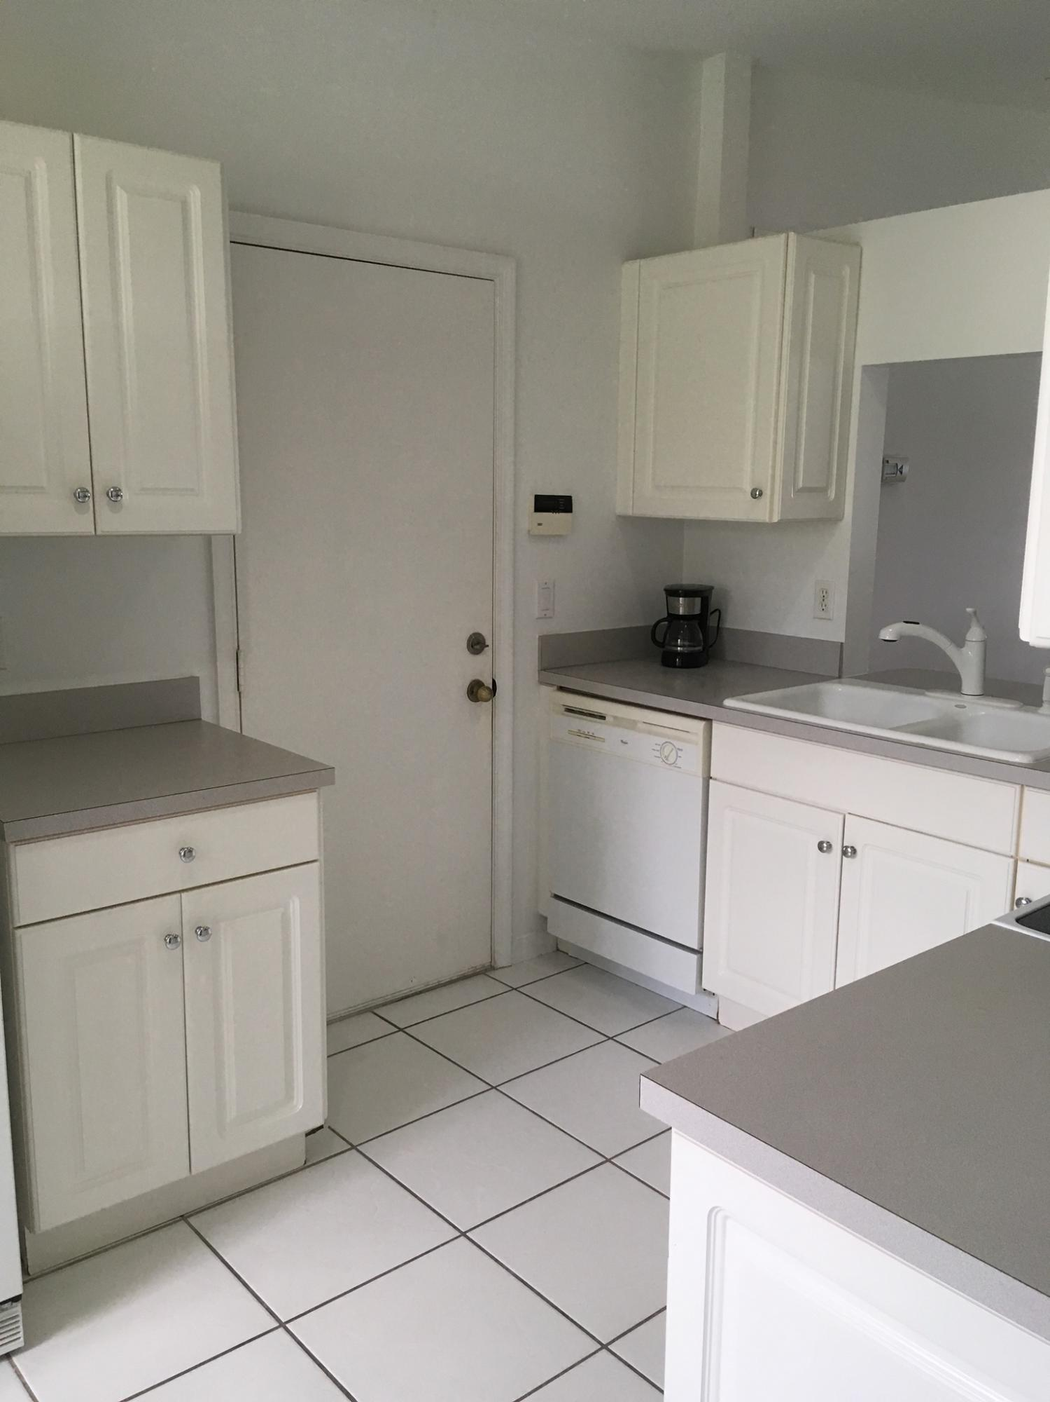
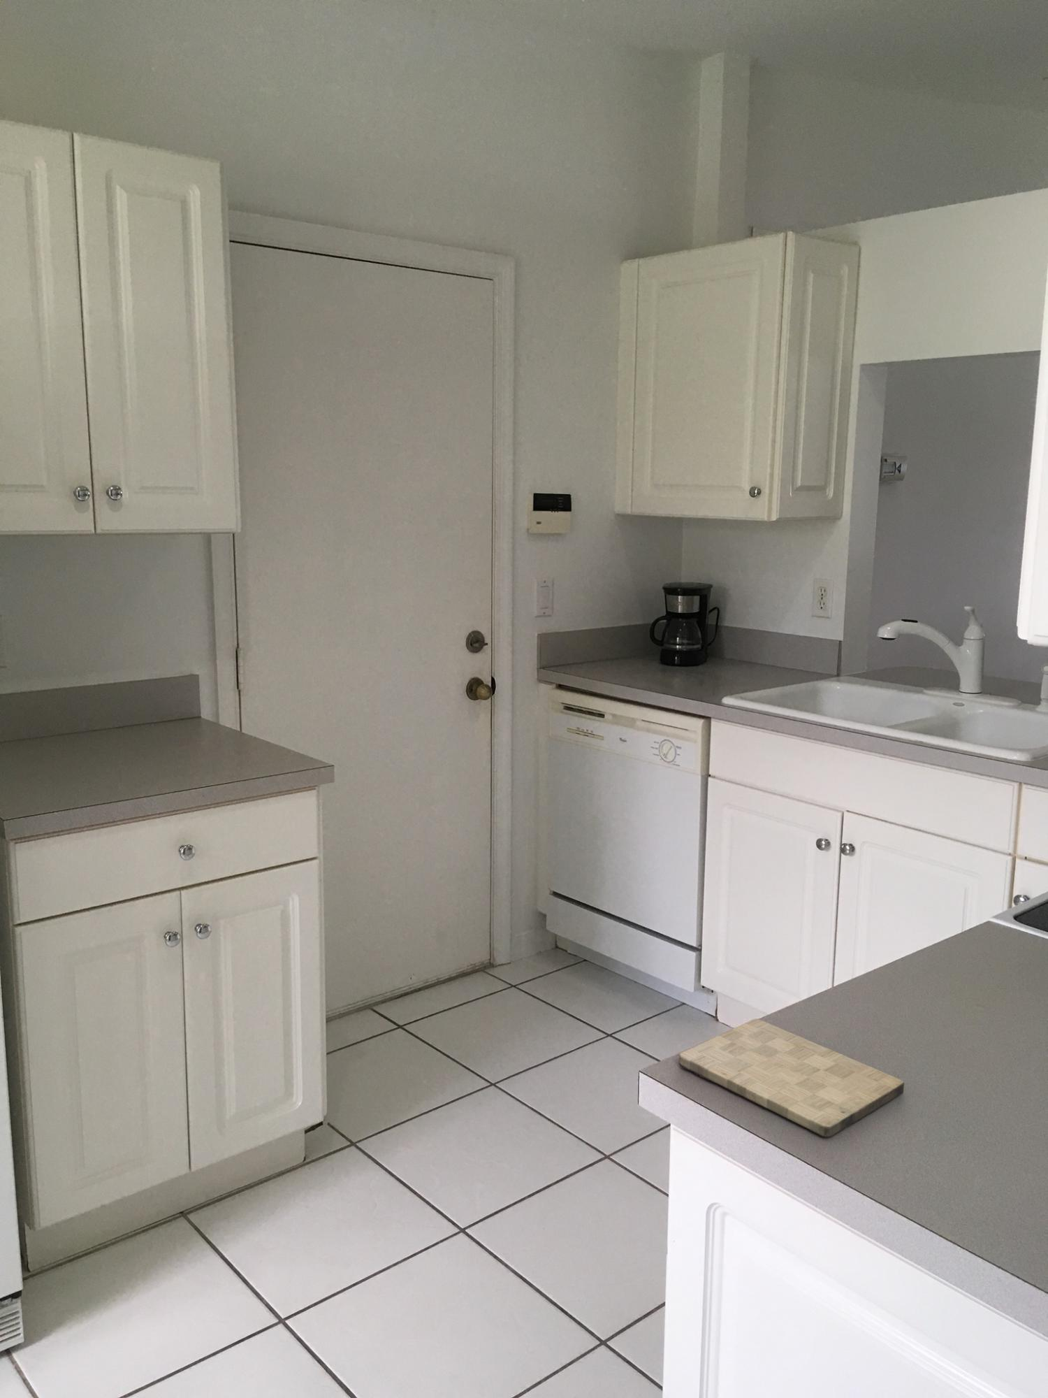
+ cutting board [678,1018,905,1138]
